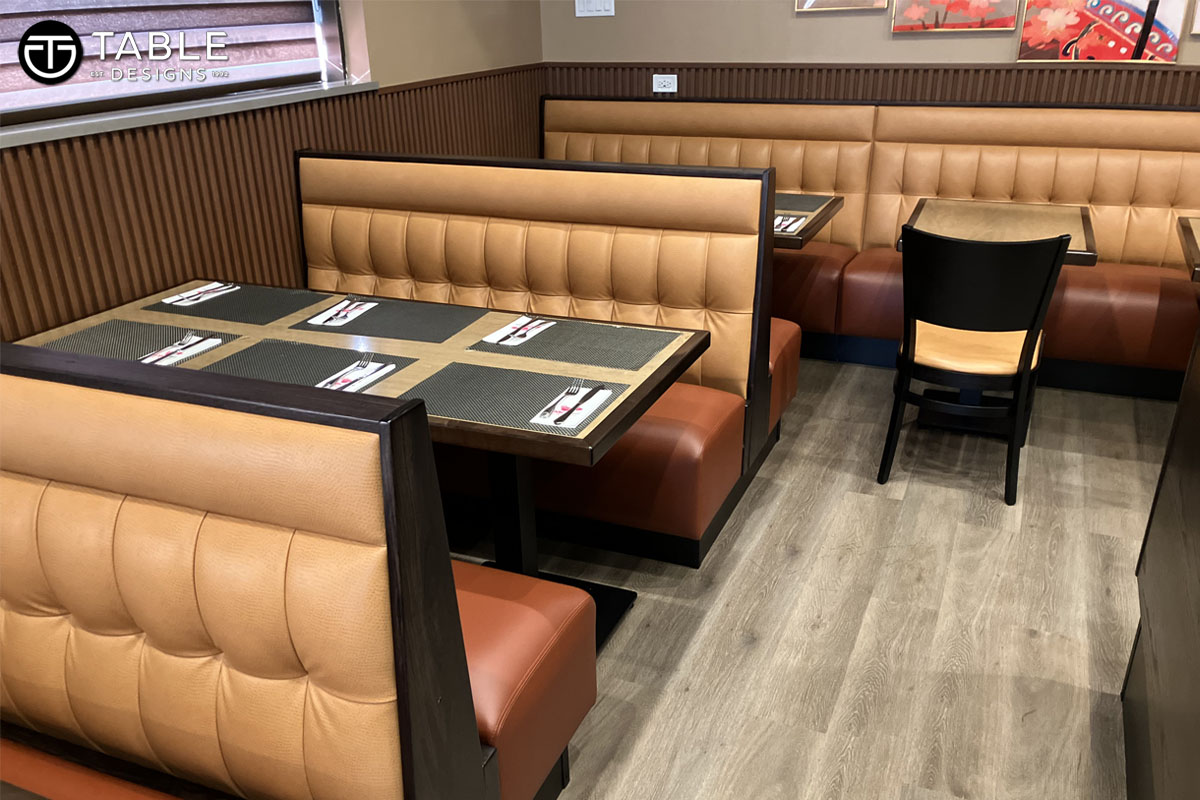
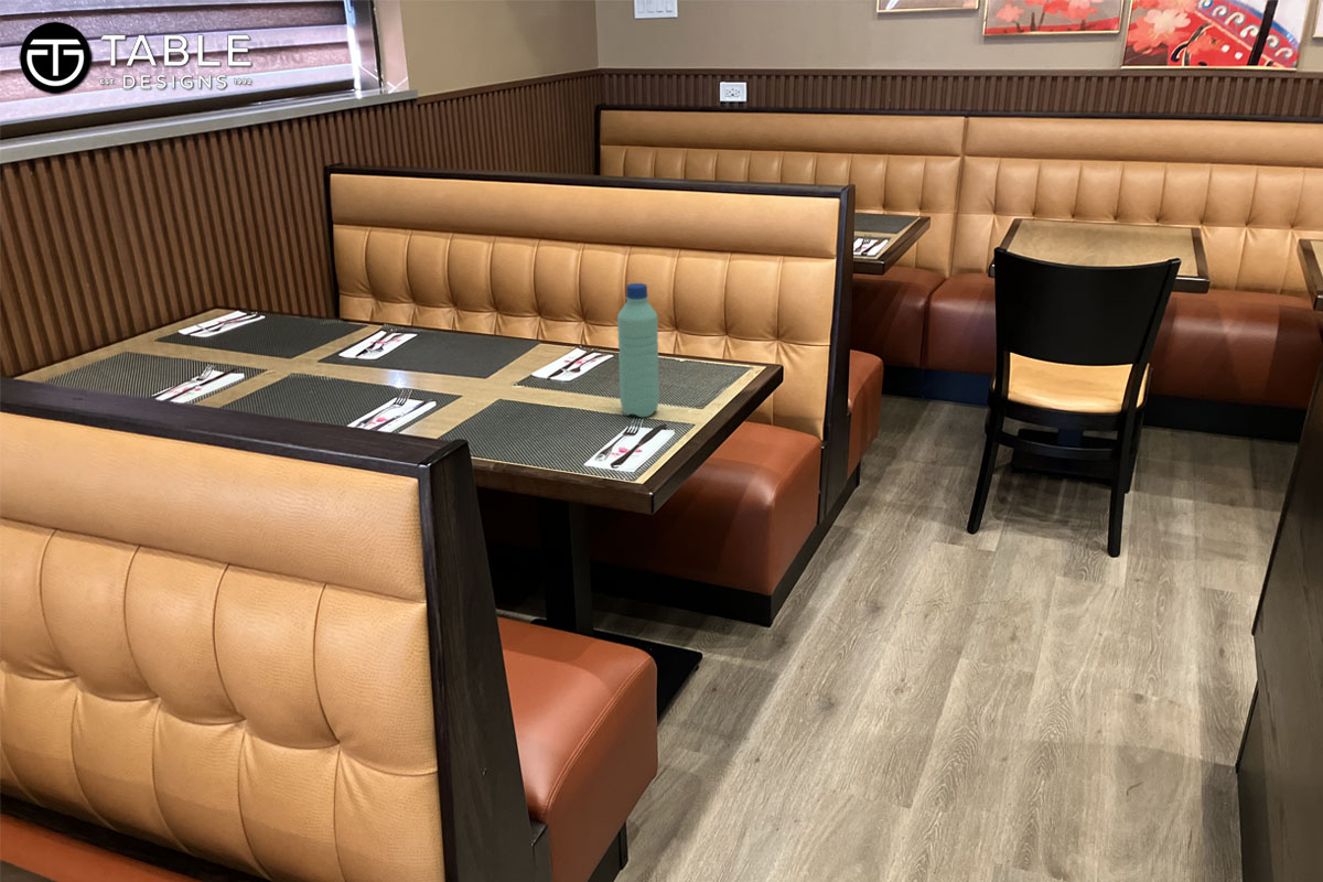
+ water bottle [616,282,660,418]
